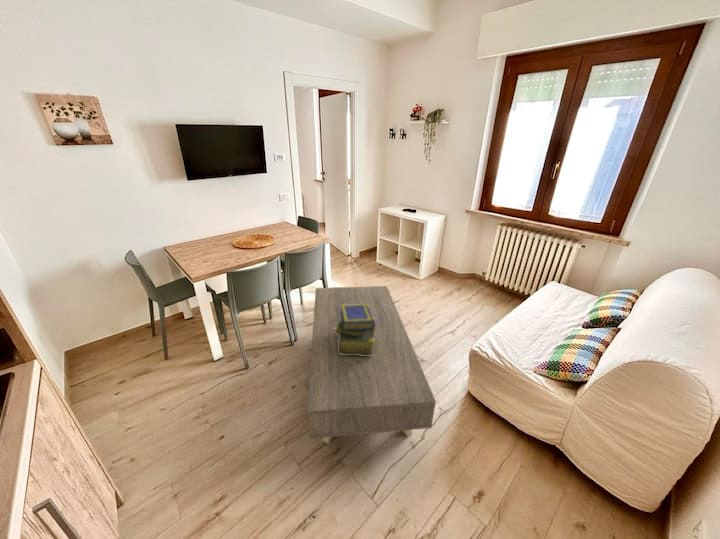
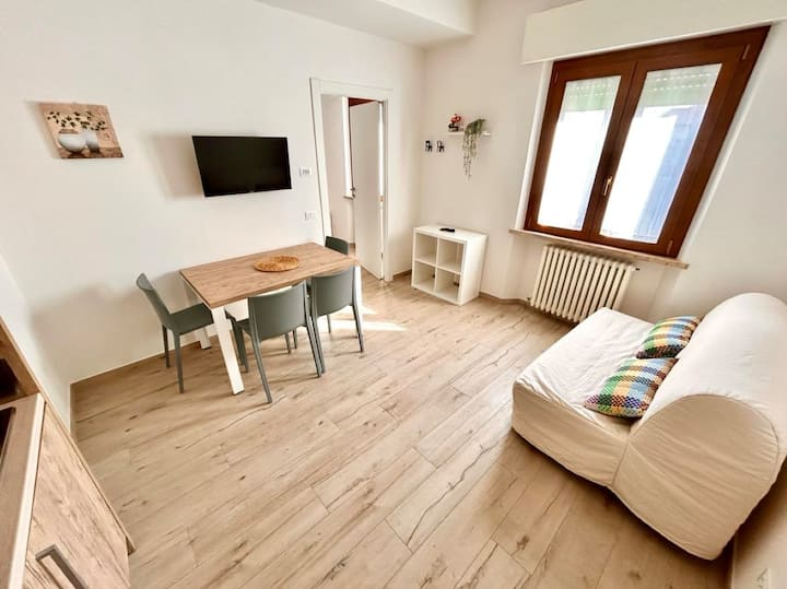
- stack of books [334,304,376,356]
- coffee table [306,285,437,444]
